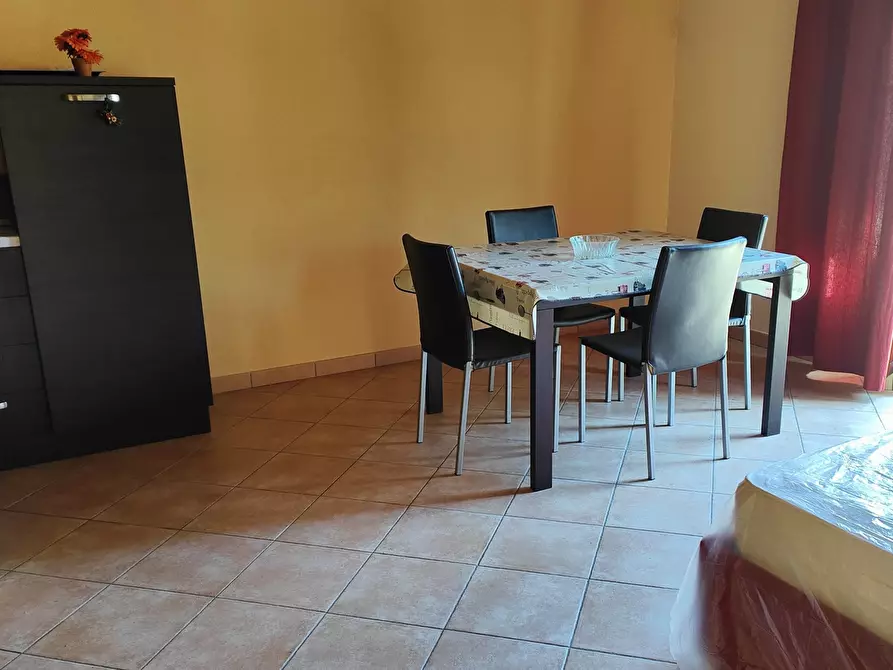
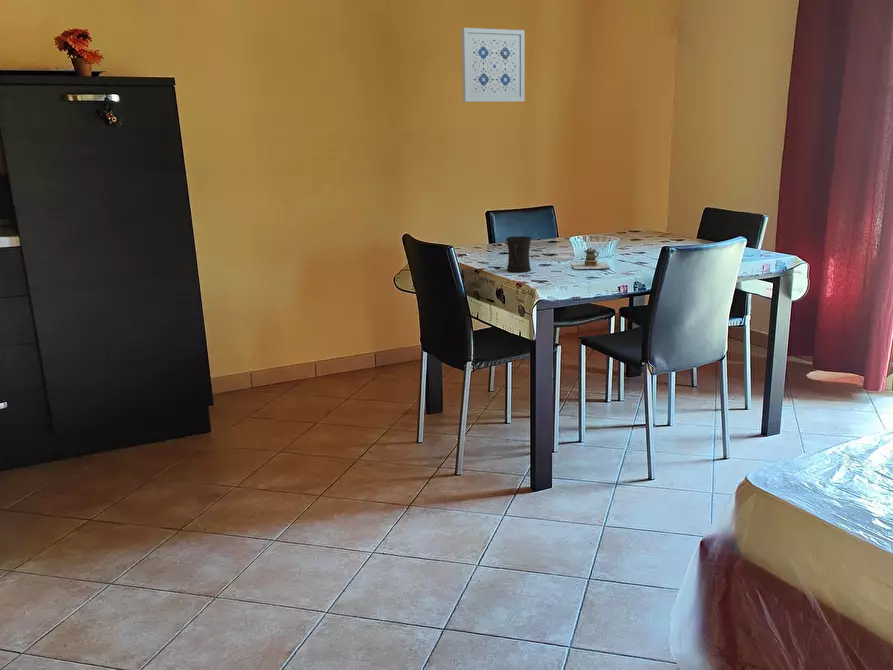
+ mug [505,235,532,273]
+ teapot [570,246,611,270]
+ wall art [461,27,526,103]
